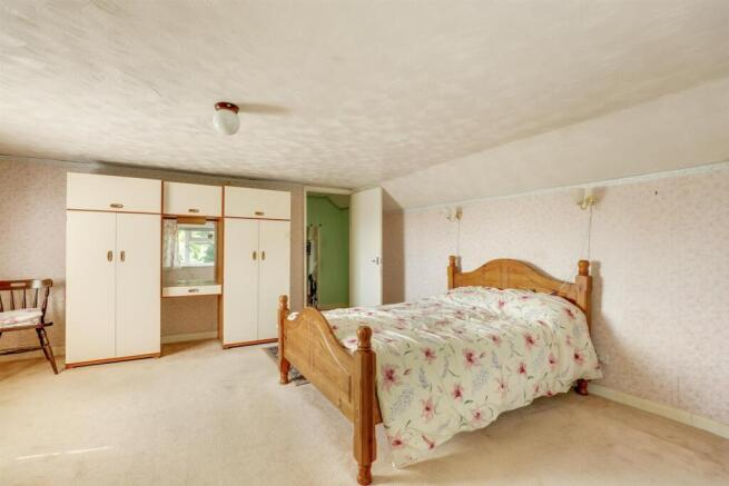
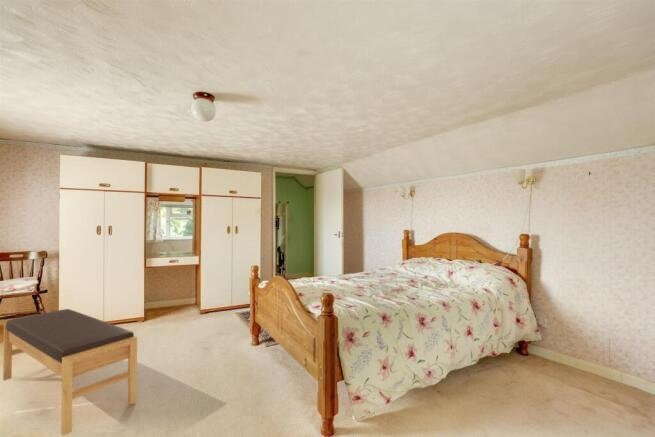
+ bench [2,308,138,437]
